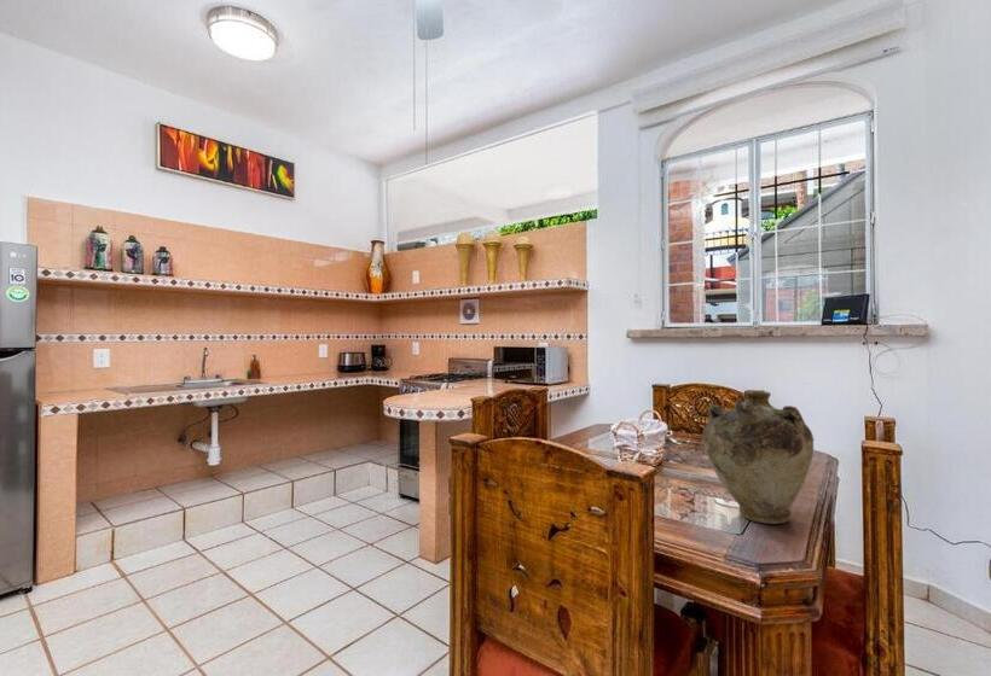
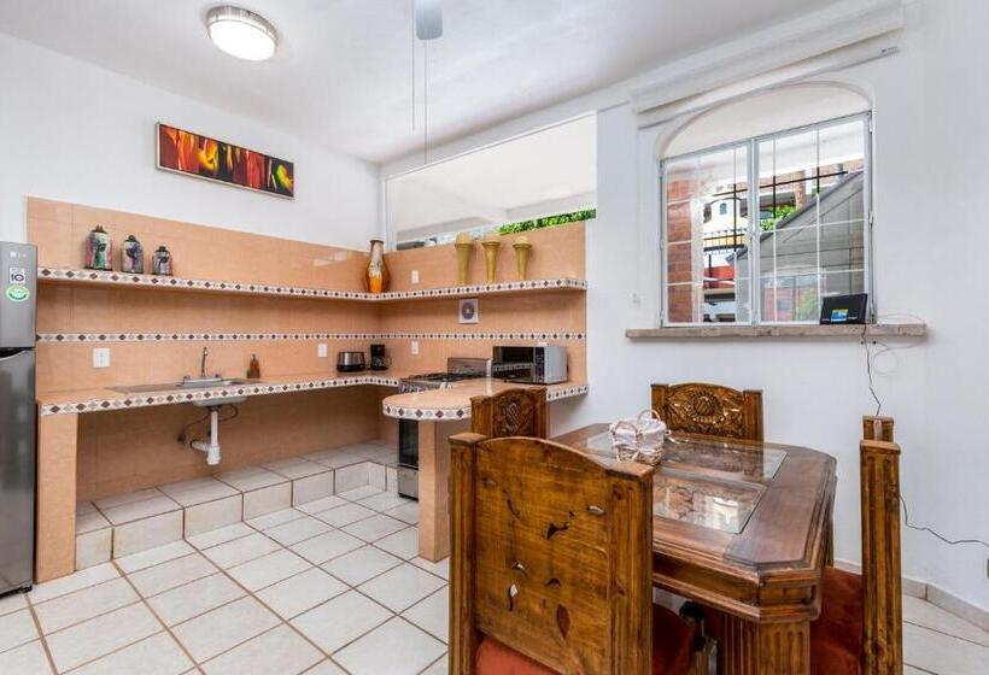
- vase [701,390,816,525]
